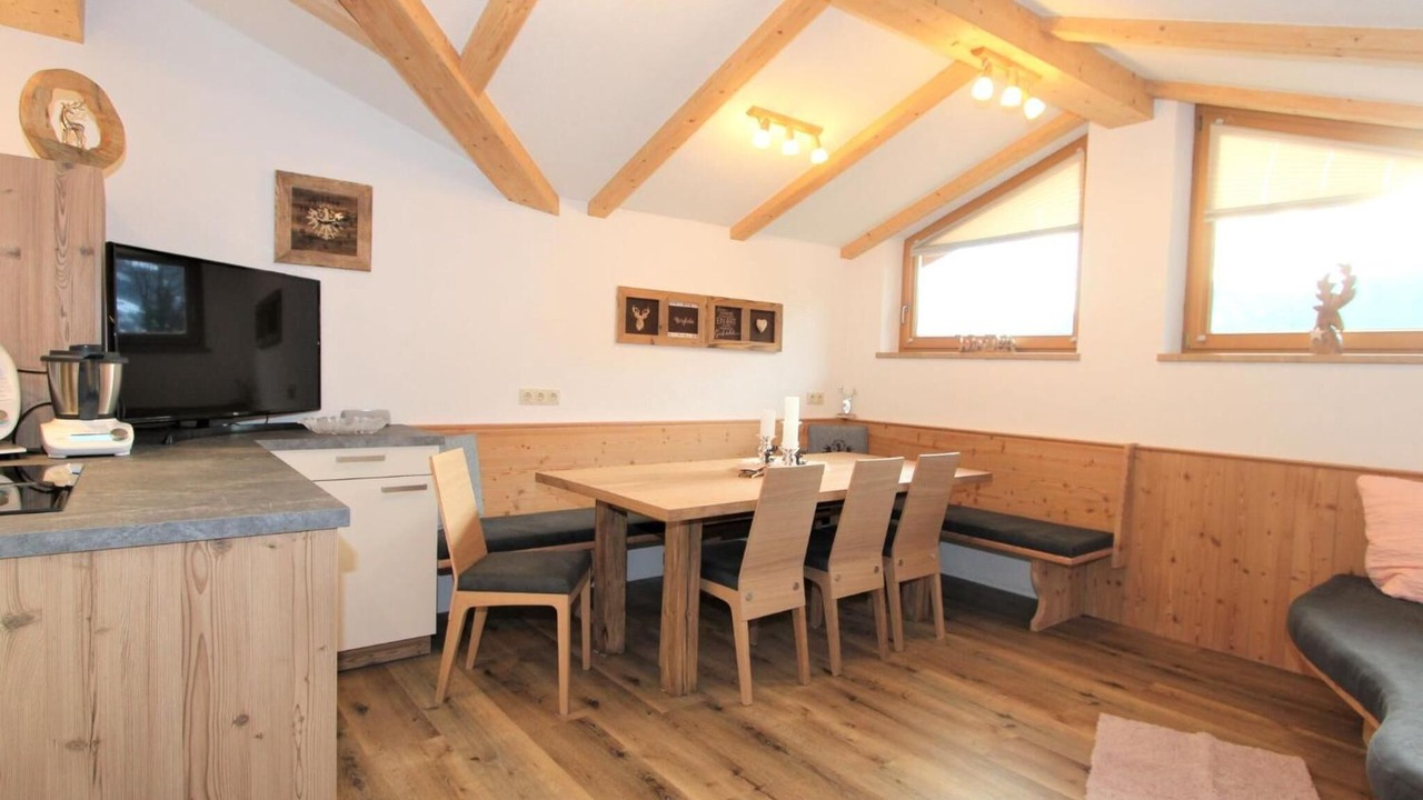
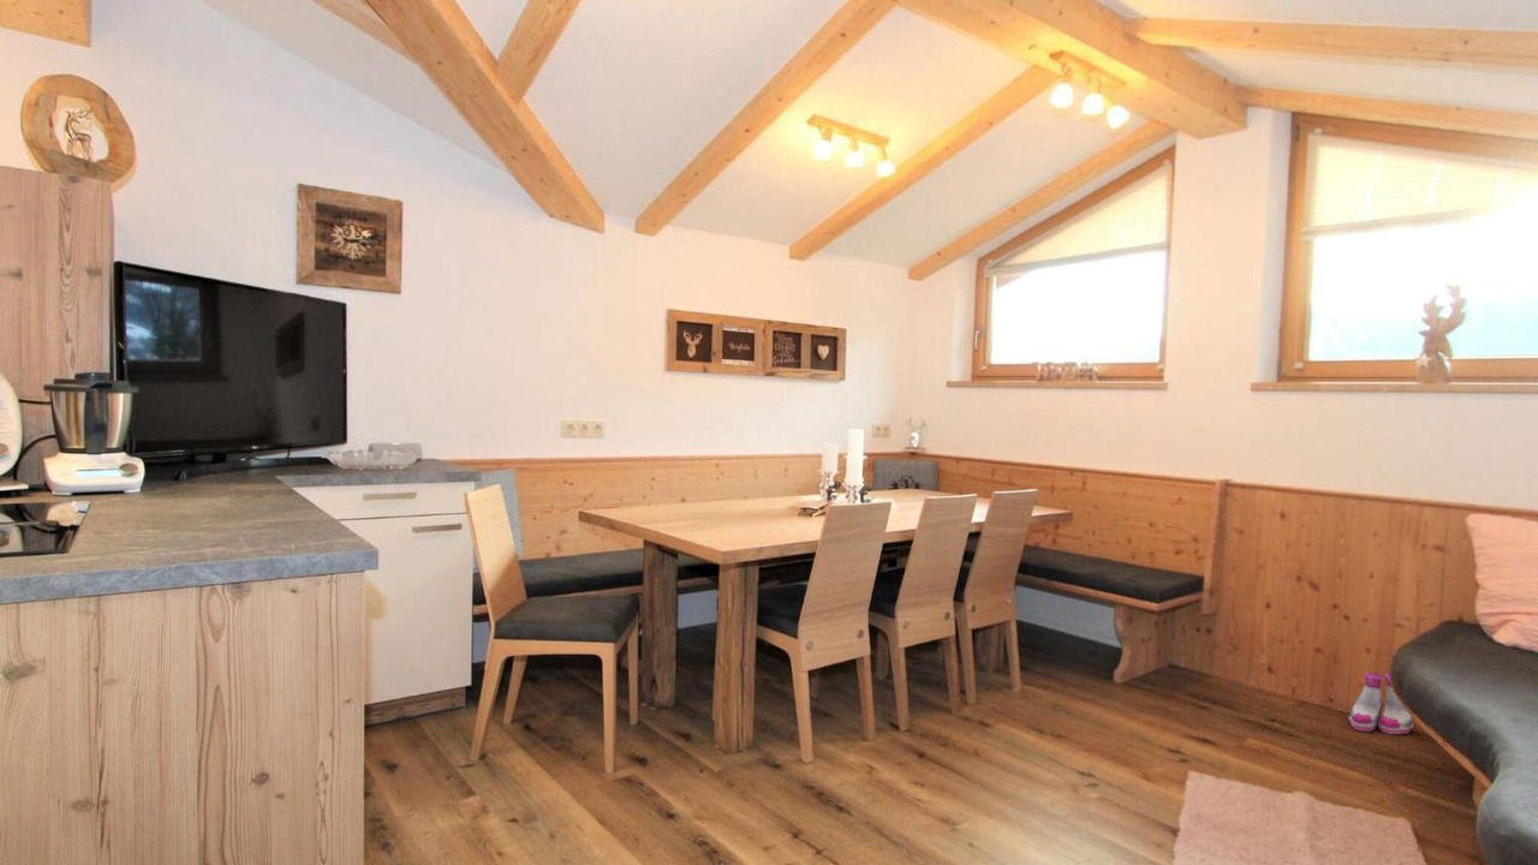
+ boots [1347,670,1414,735]
